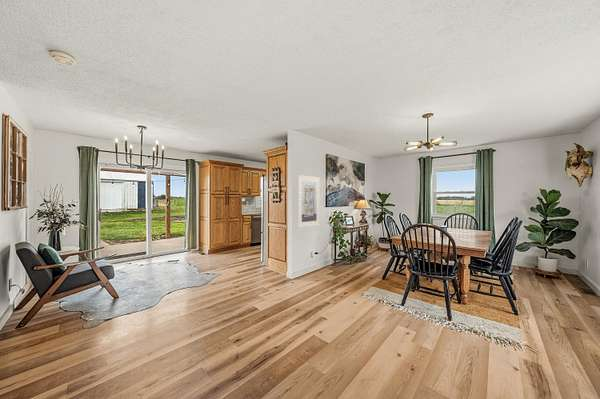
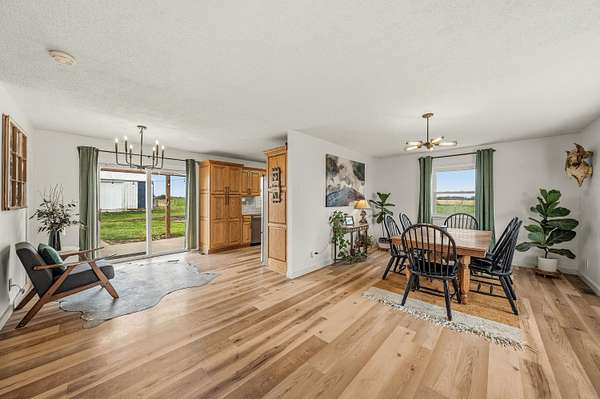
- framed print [296,174,321,229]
